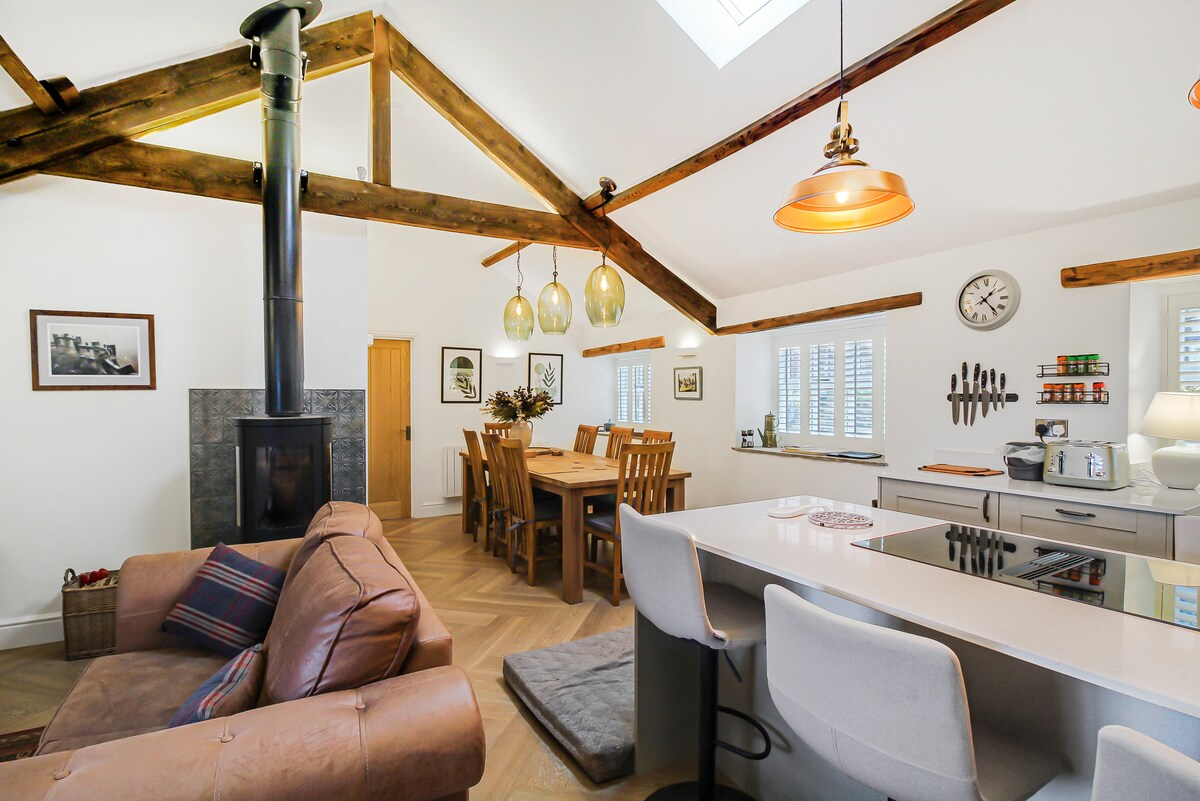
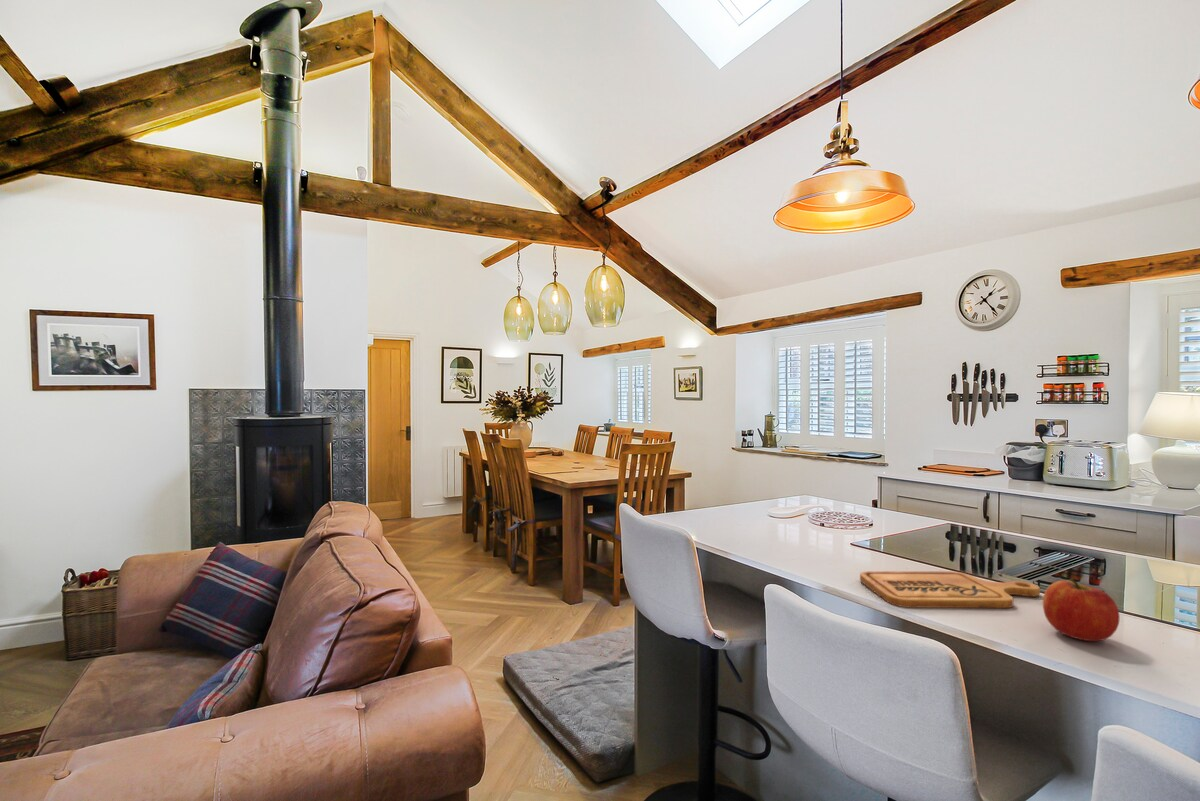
+ apple [1042,578,1121,642]
+ cutting board [859,570,1041,609]
